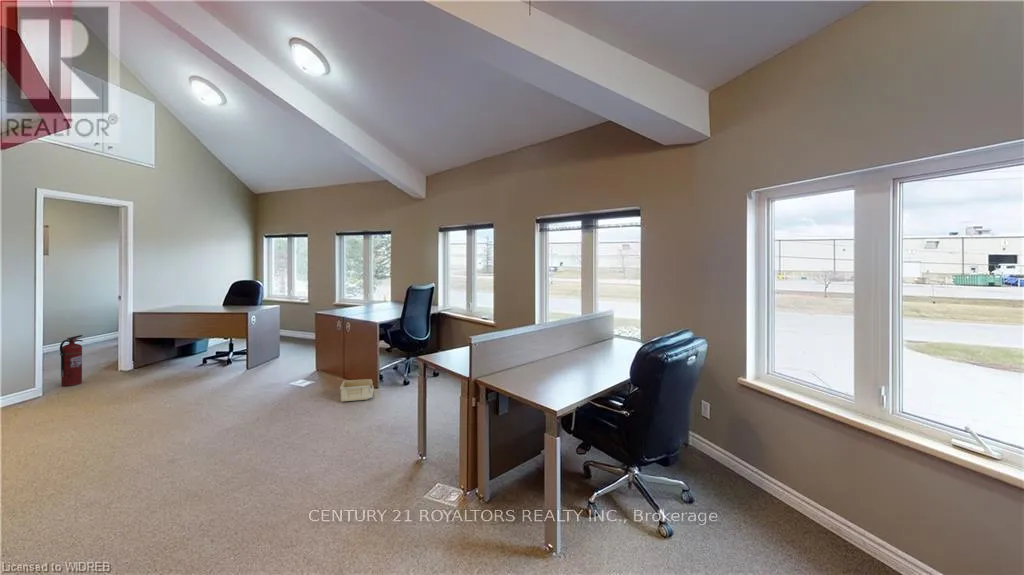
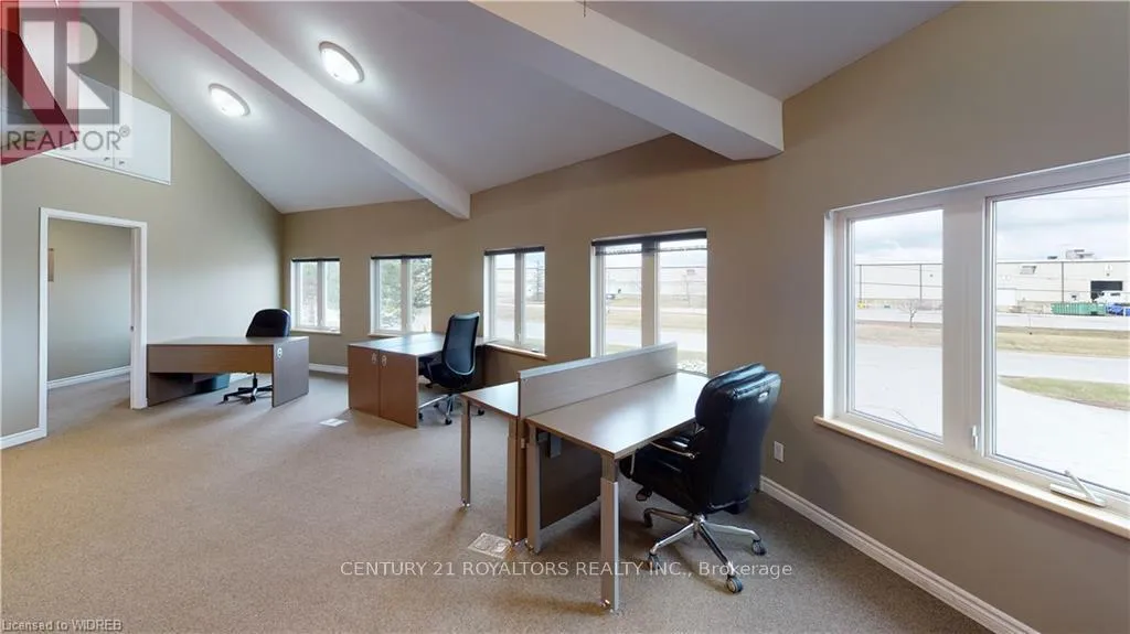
- storage bin [339,378,375,403]
- fire extinguisher [59,334,84,387]
